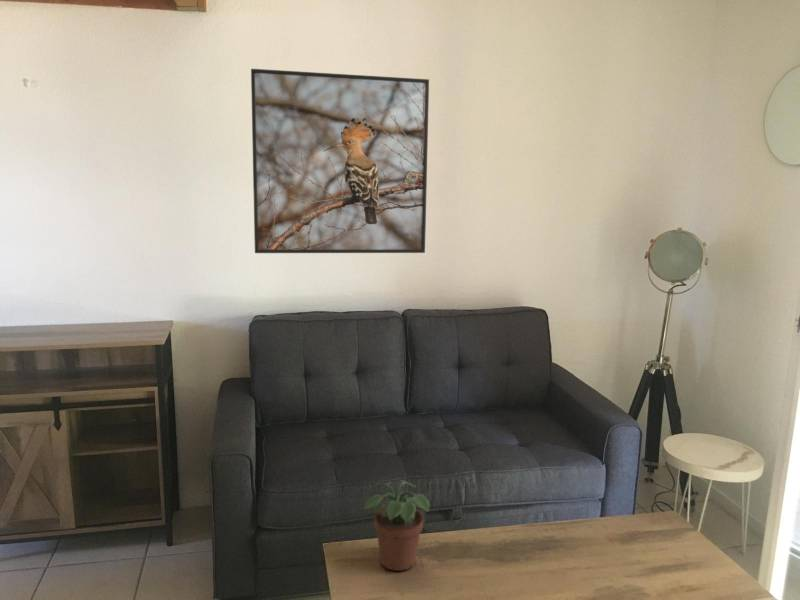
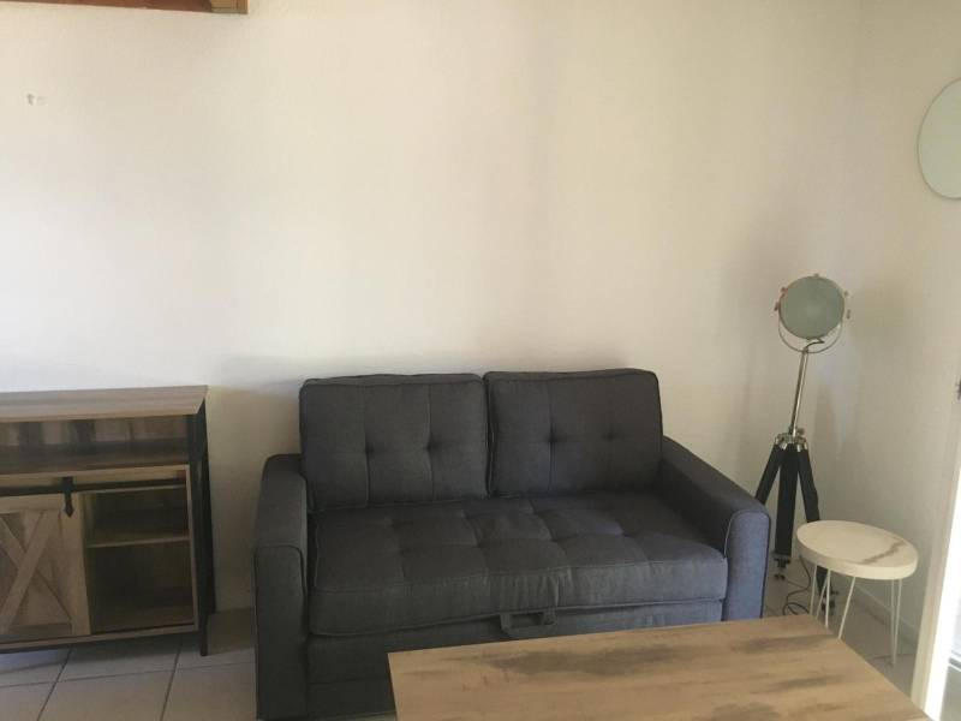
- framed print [250,68,430,254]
- potted plant [363,479,430,572]
